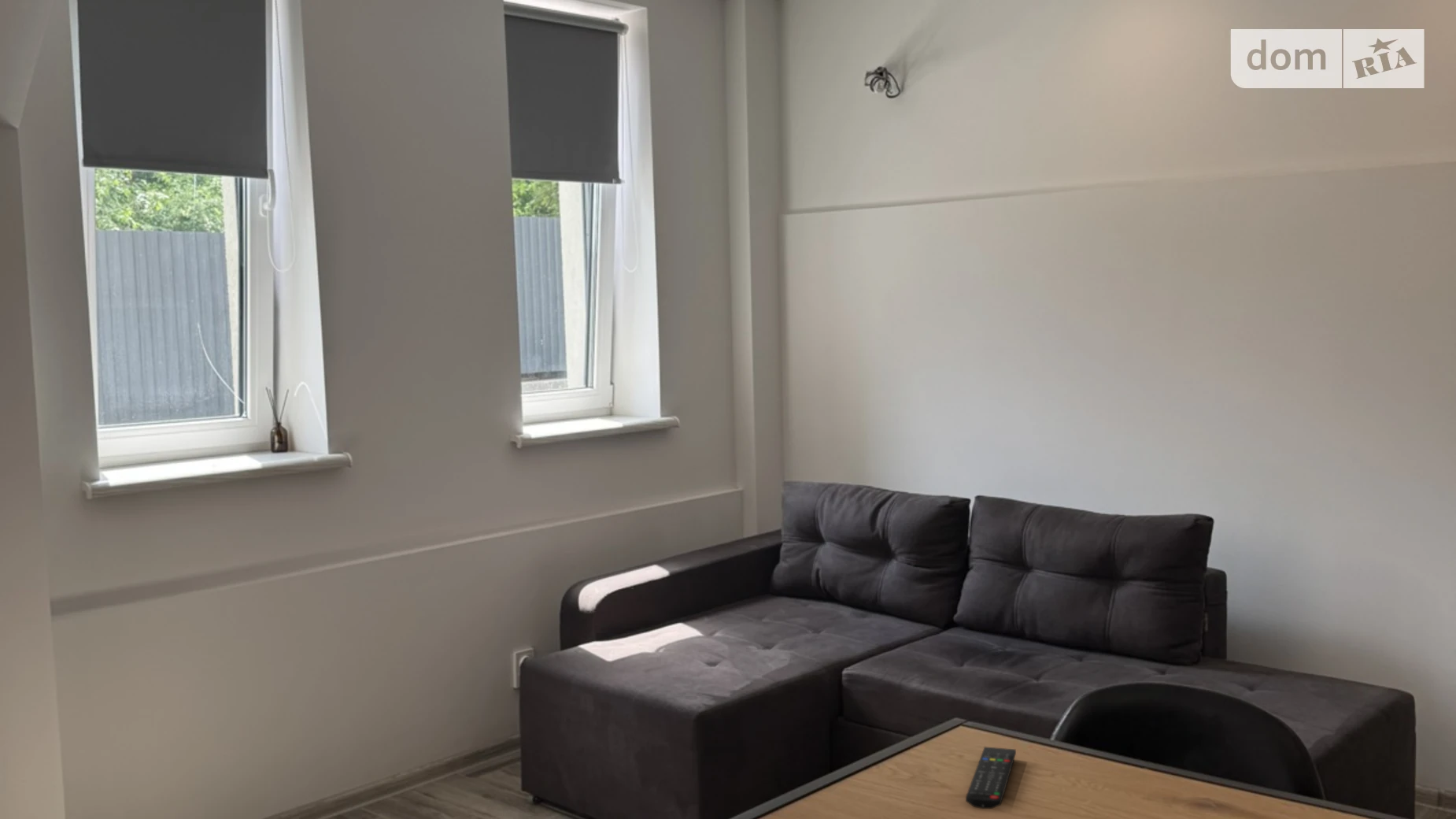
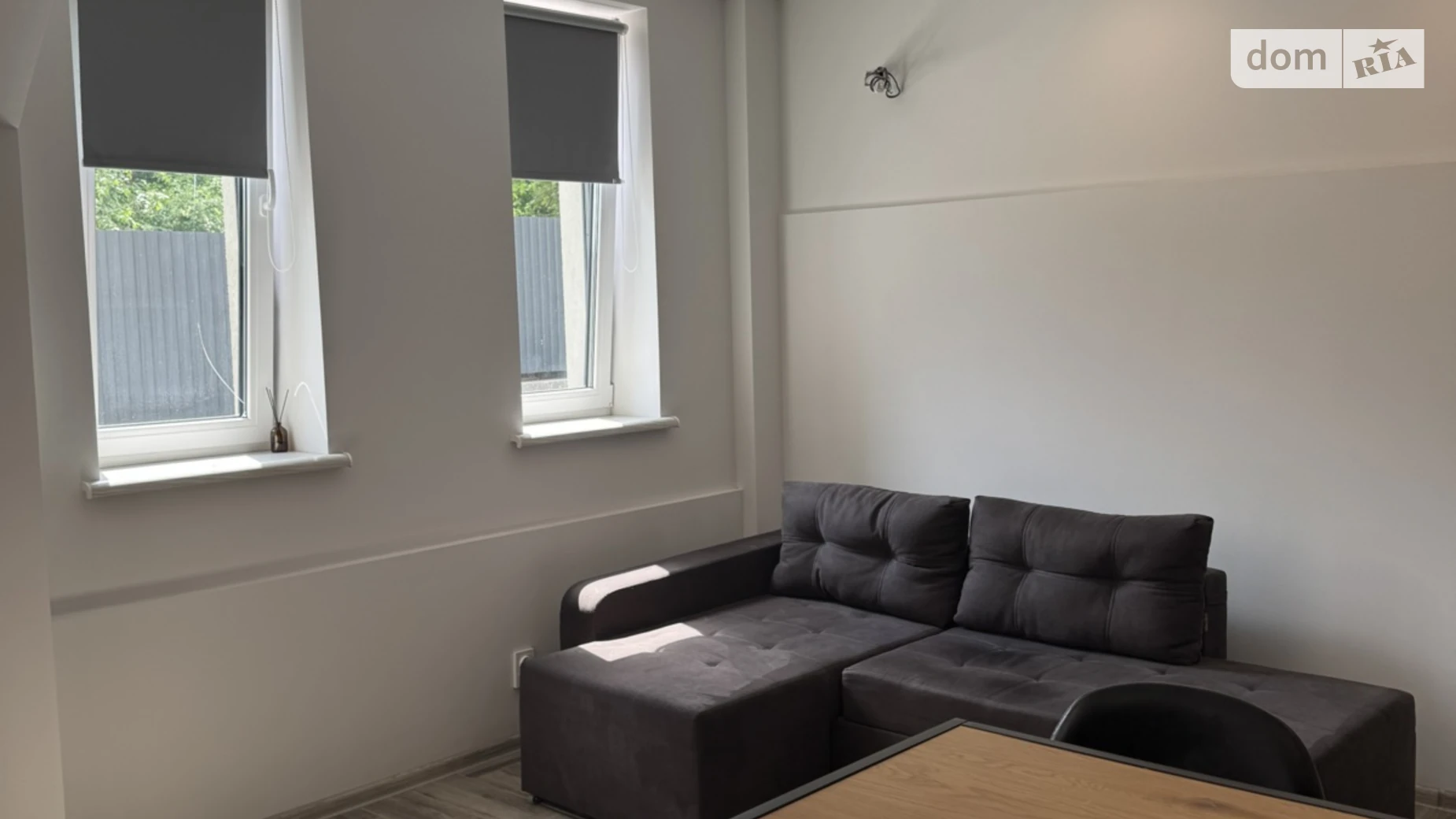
- remote control [965,746,1017,810]
